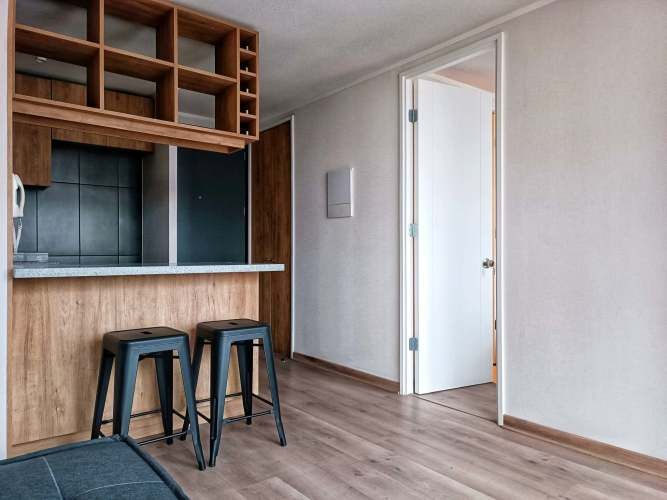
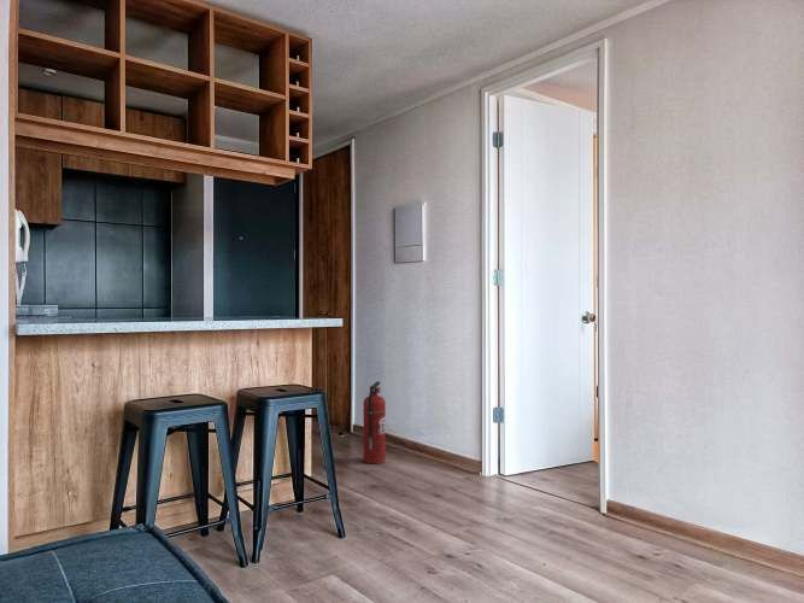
+ fire extinguisher [362,380,387,466]
